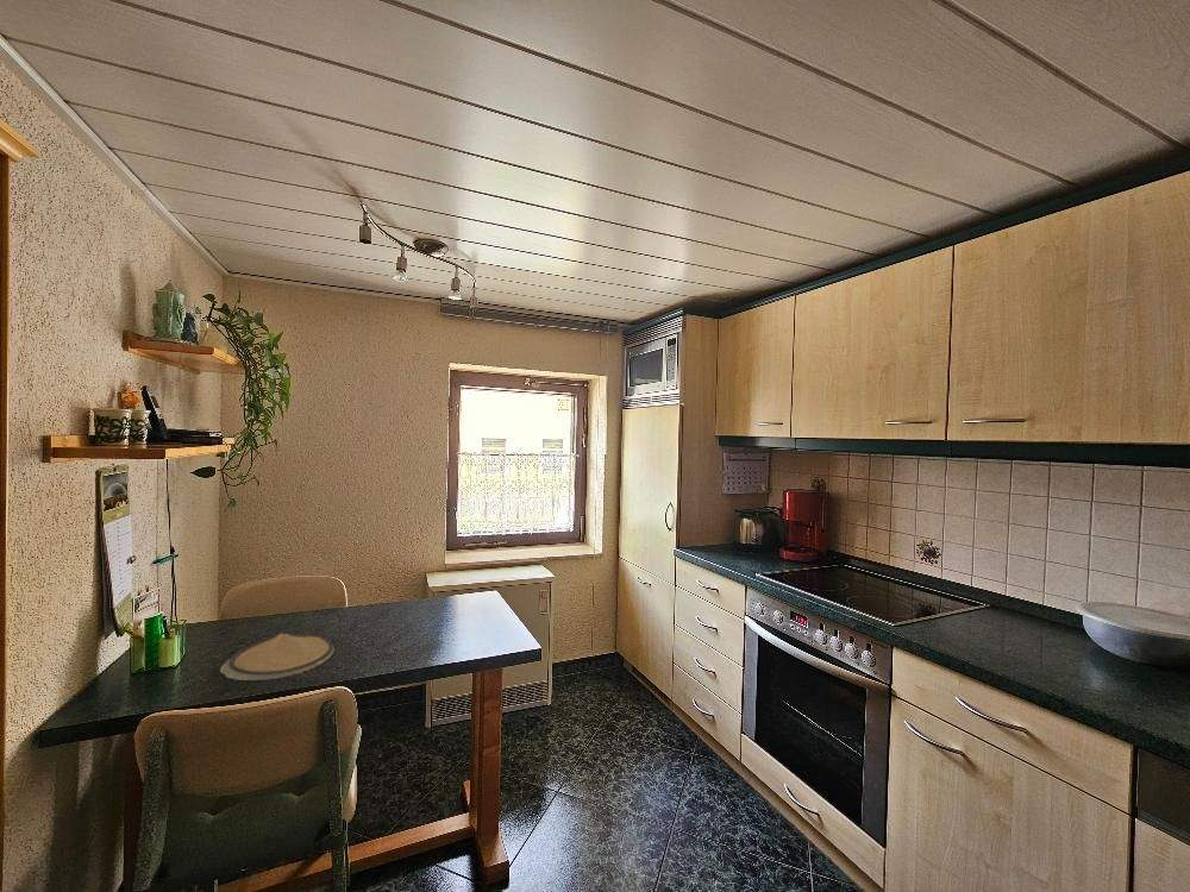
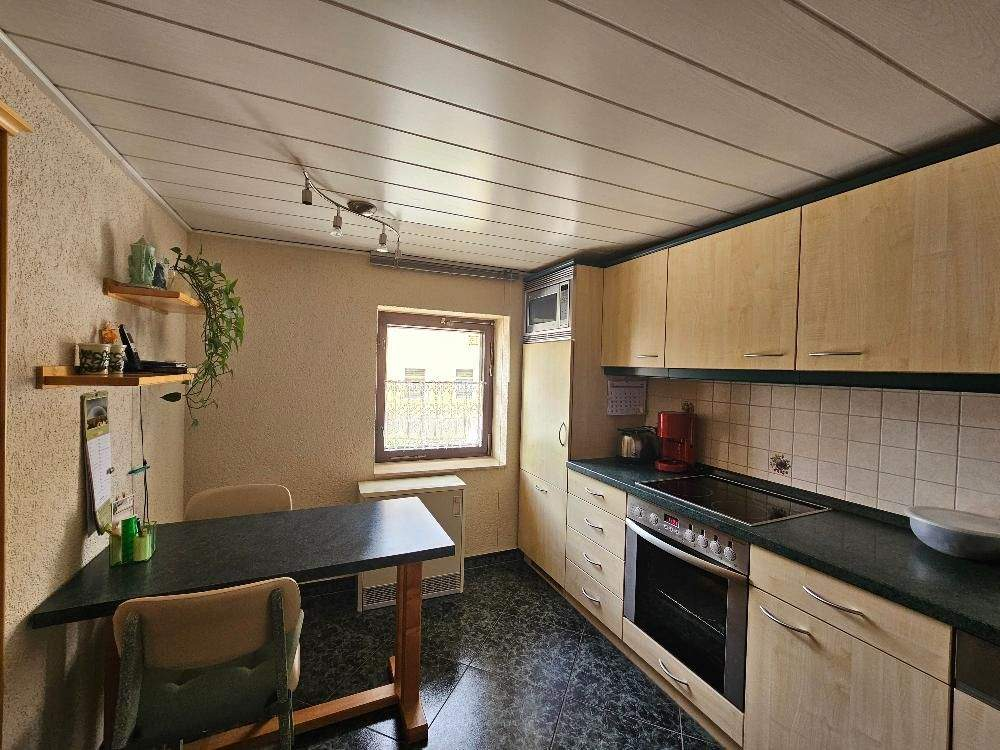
- plate [219,633,336,681]
